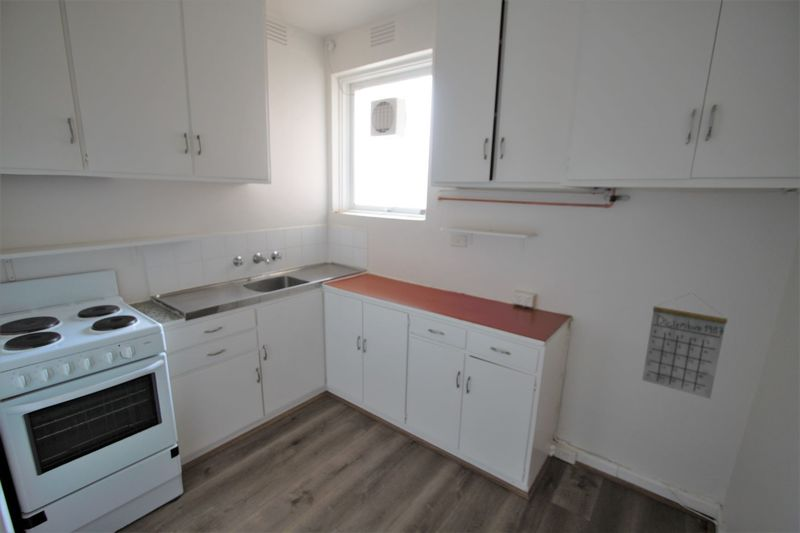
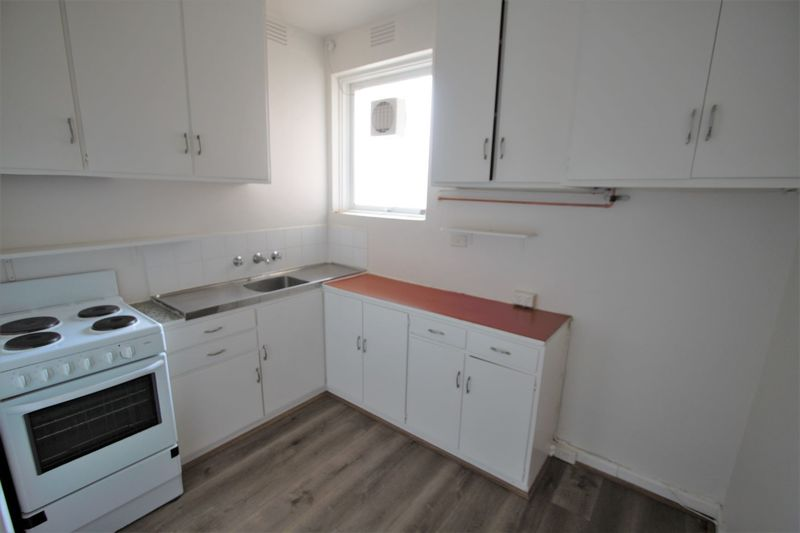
- calendar [641,293,729,400]
